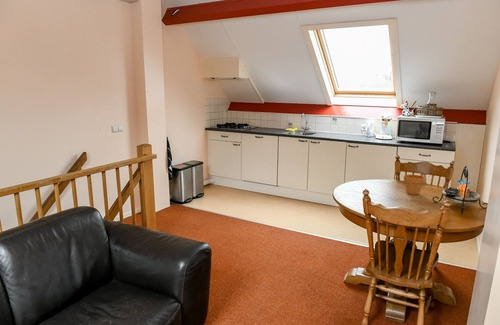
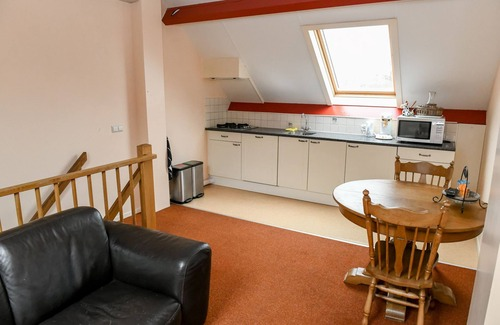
- flower pot [403,174,426,195]
